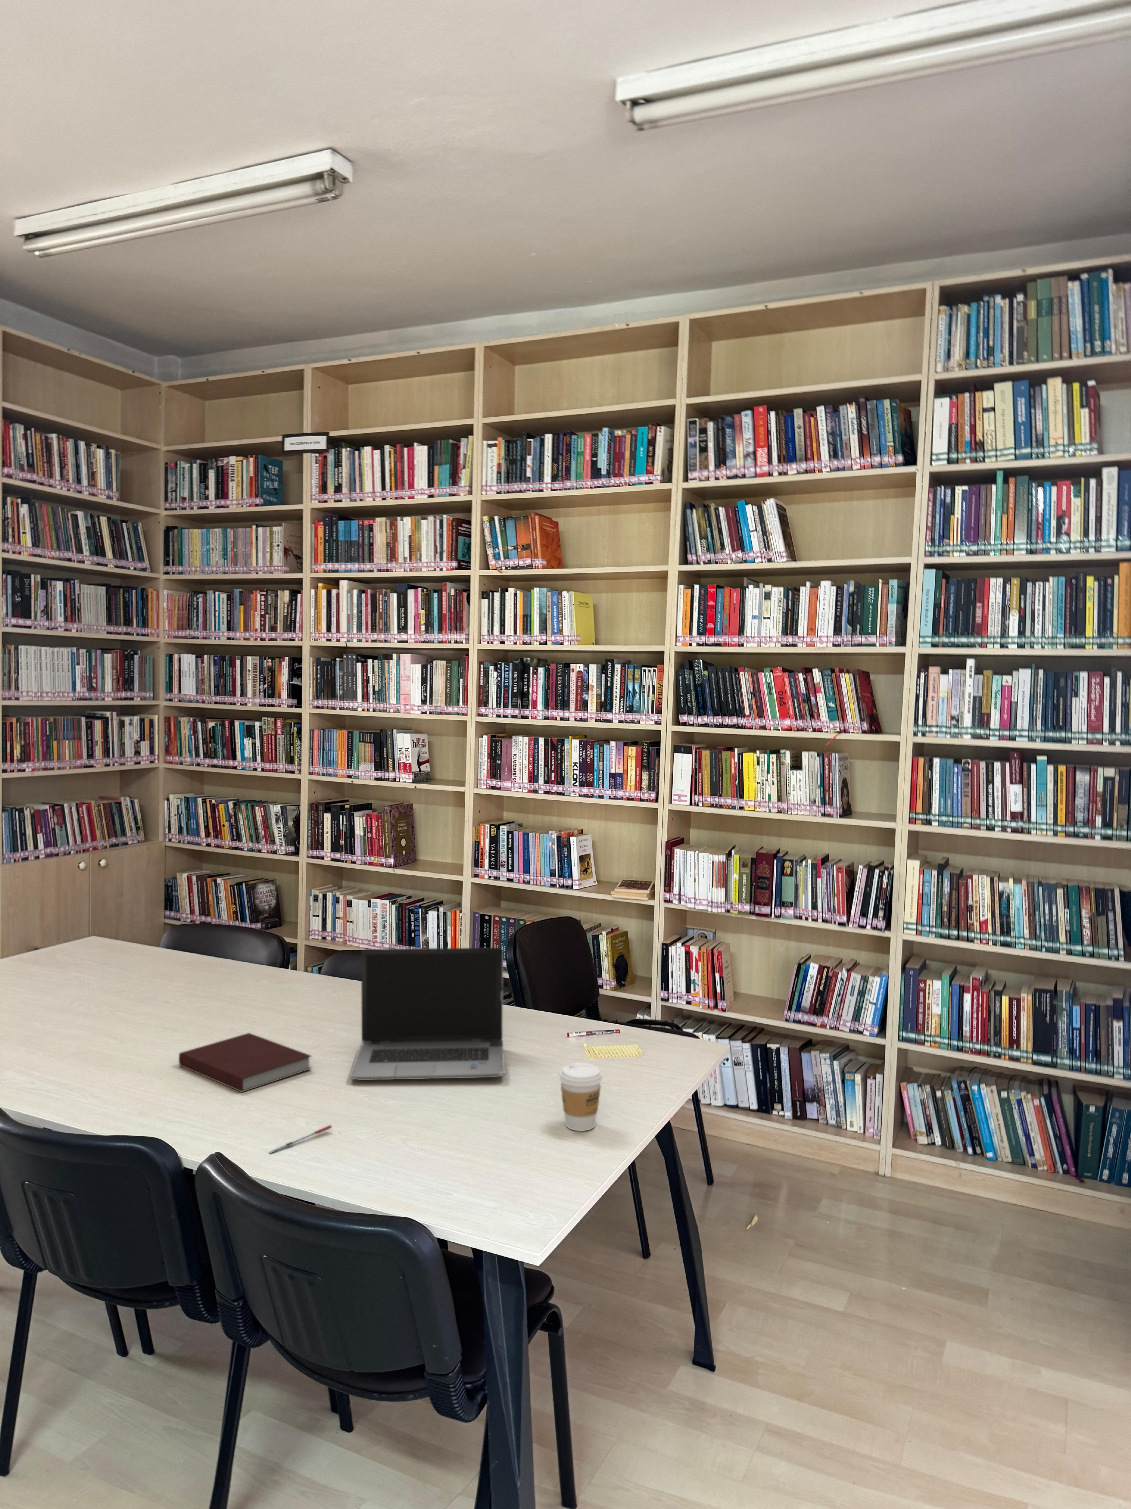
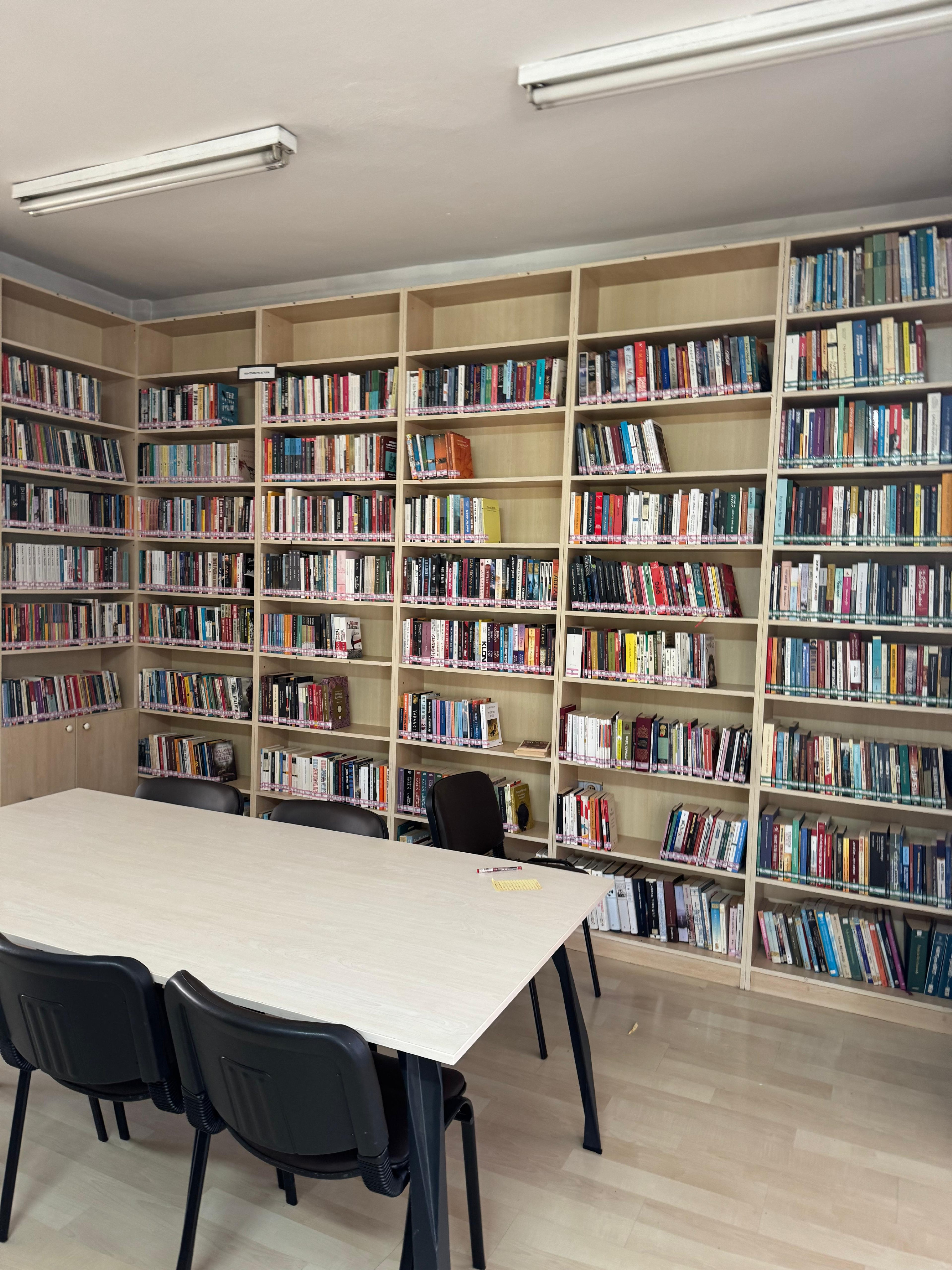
- pen [268,1125,333,1154]
- notebook [178,1033,312,1093]
- coffee cup [560,1062,602,1131]
- laptop computer [349,947,505,1080]
